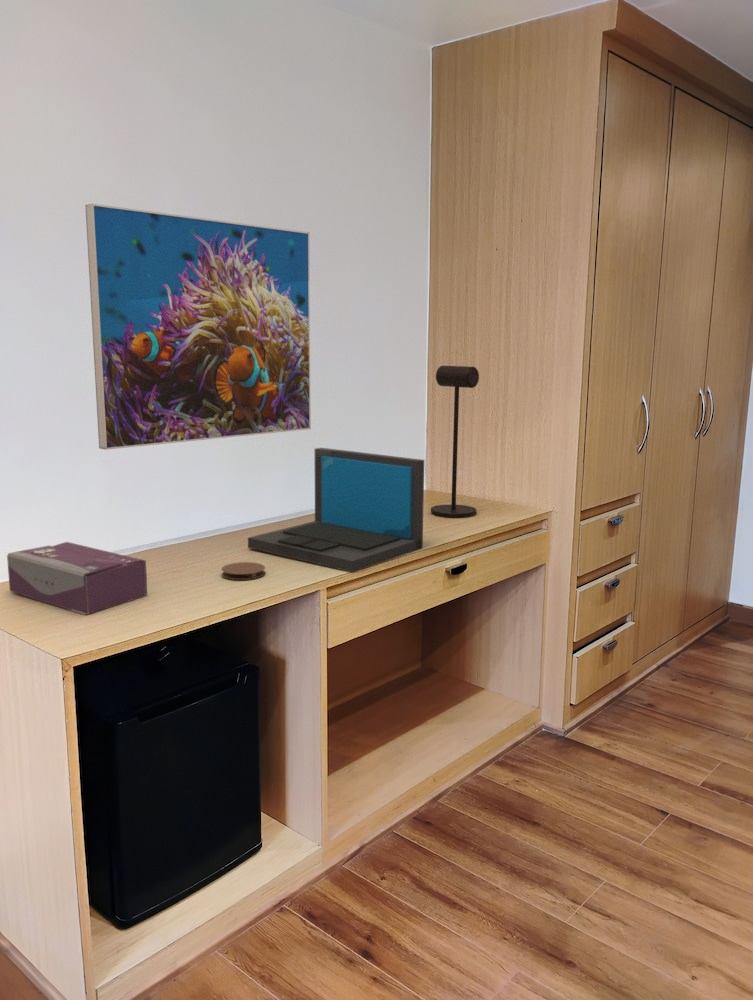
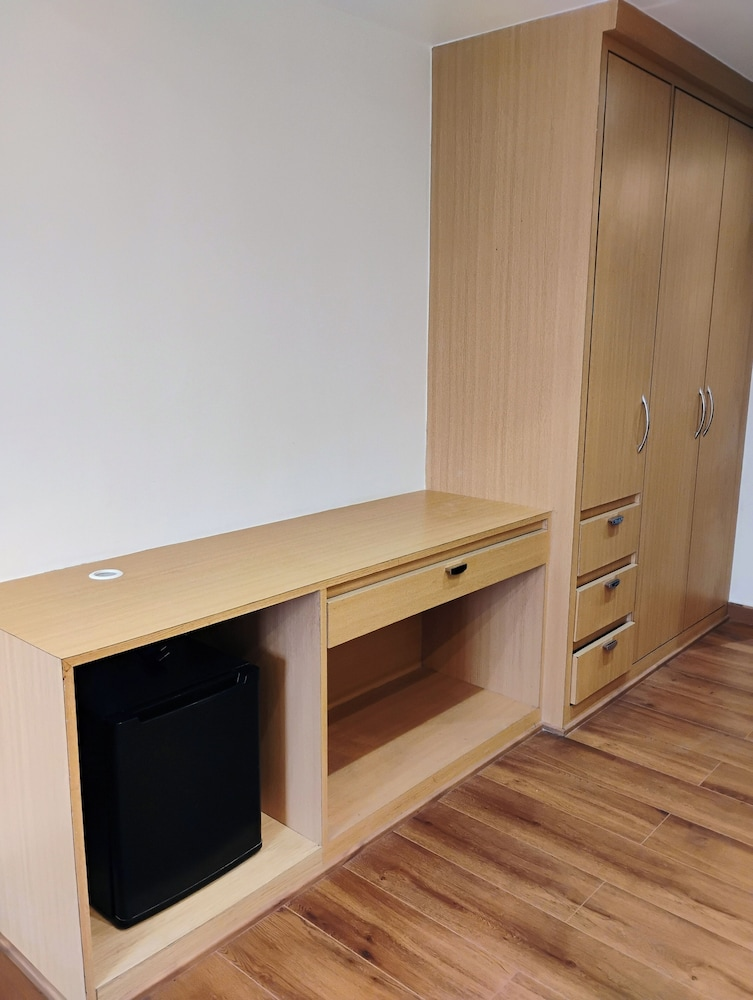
- laptop [247,447,425,573]
- desk lamp [430,365,480,518]
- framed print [84,203,312,451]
- tissue box [6,541,148,616]
- coaster [220,561,266,581]
